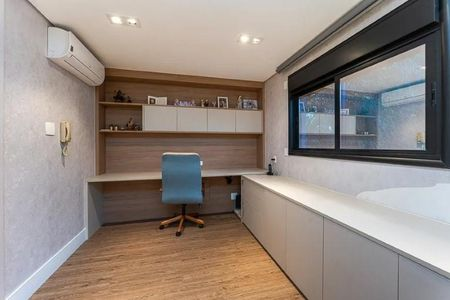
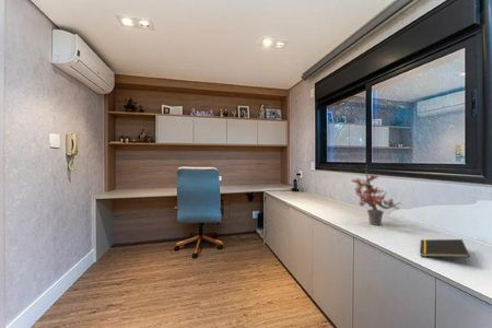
+ notepad [419,238,471,258]
+ potted plant [350,164,400,226]
